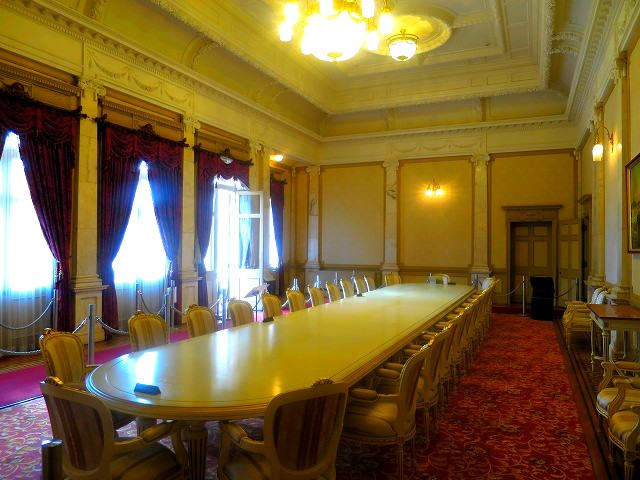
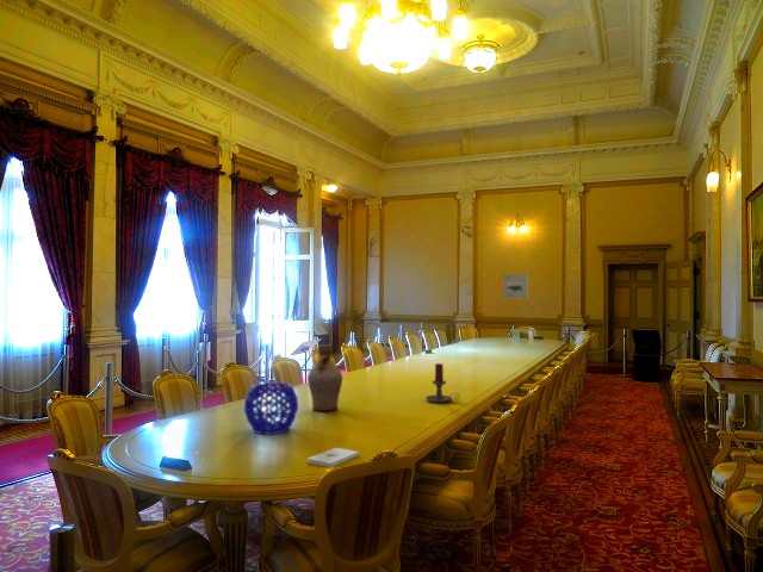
+ wall art [502,273,529,300]
+ decorative bowl [243,381,299,436]
+ vase [306,343,343,412]
+ notepad [306,447,360,468]
+ candle holder [424,362,461,404]
